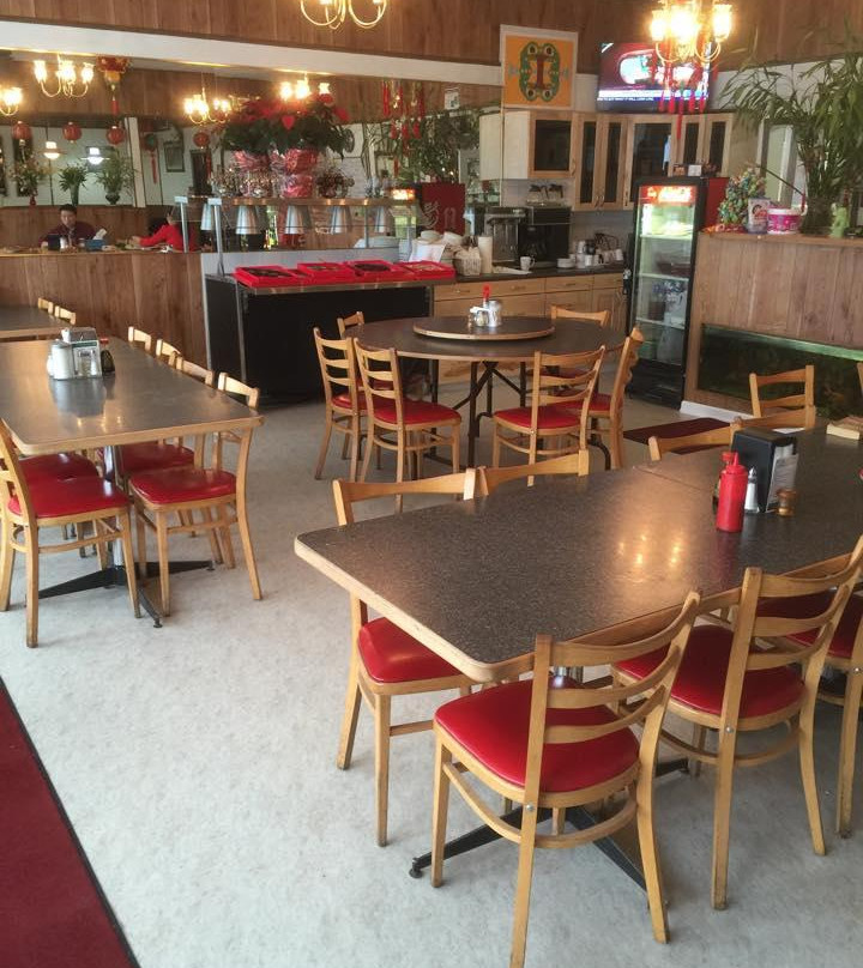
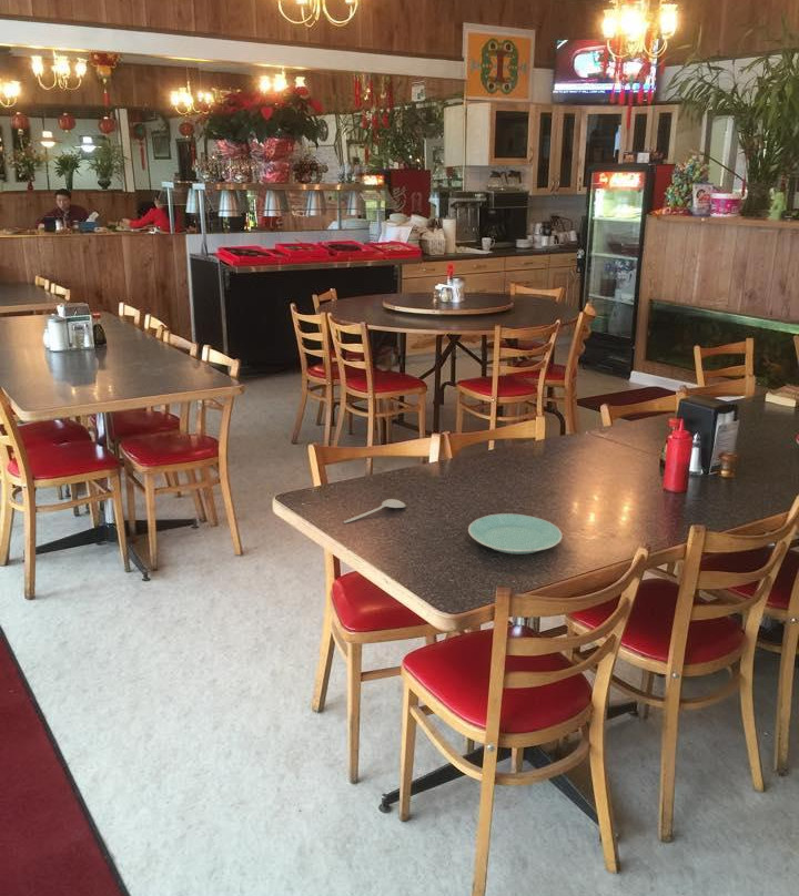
+ spoon [342,498,406,525]
+ plate [467,512,563,556]
